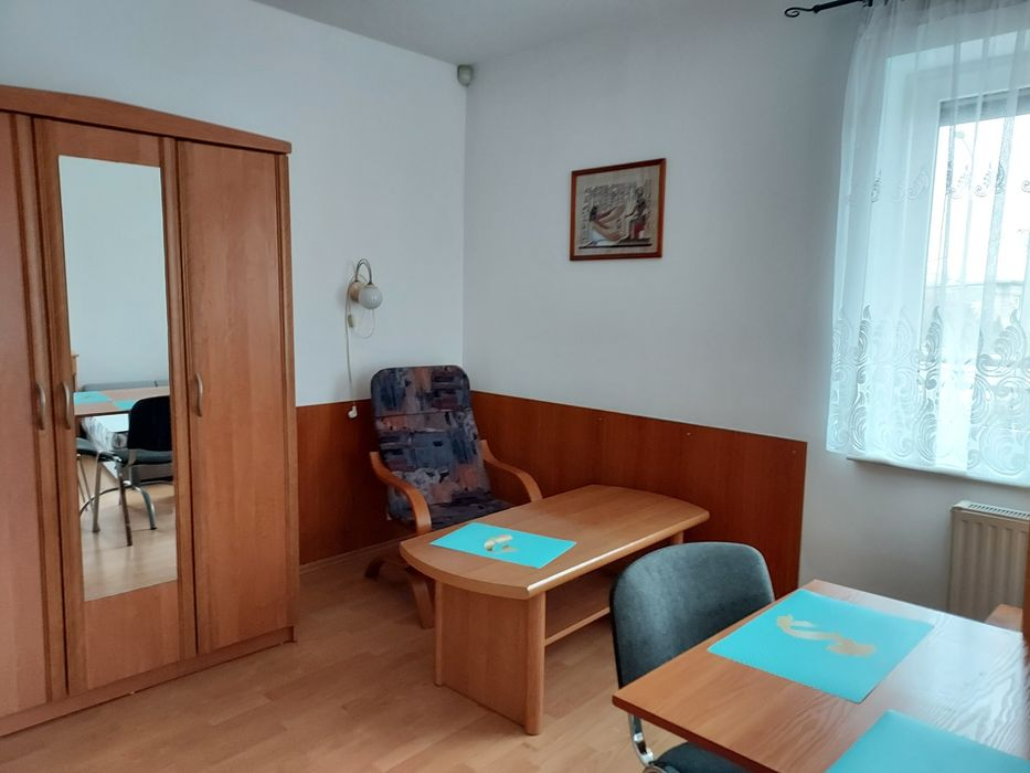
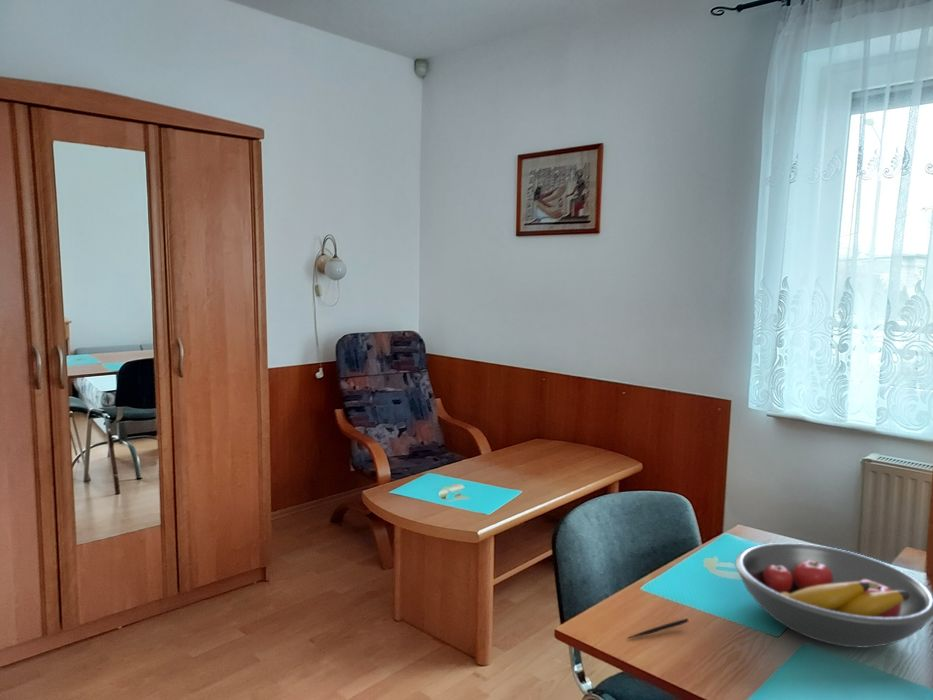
+ pen [627,618,689,639]
+ fruit bowl [734,542,933,649]
